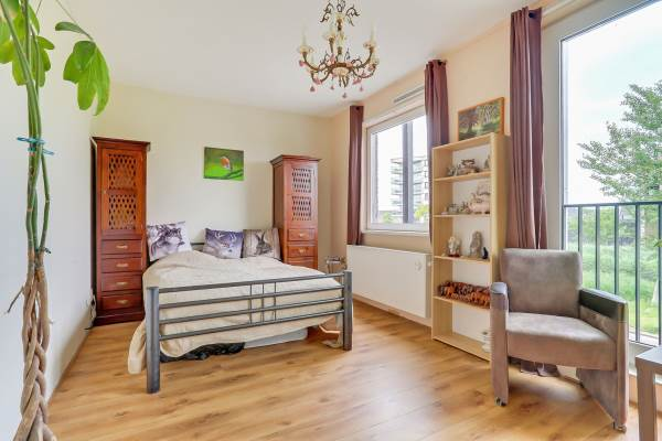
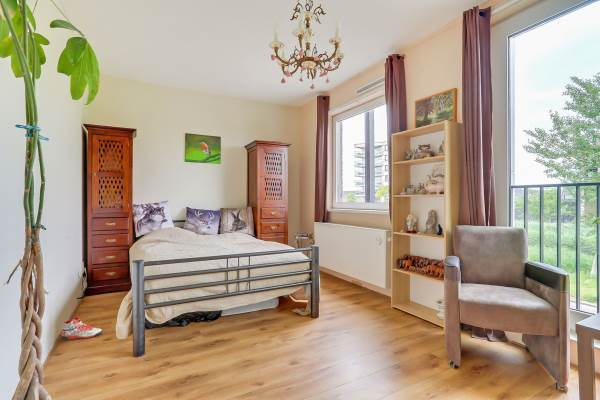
+ sneaker [61,317,103,341]
